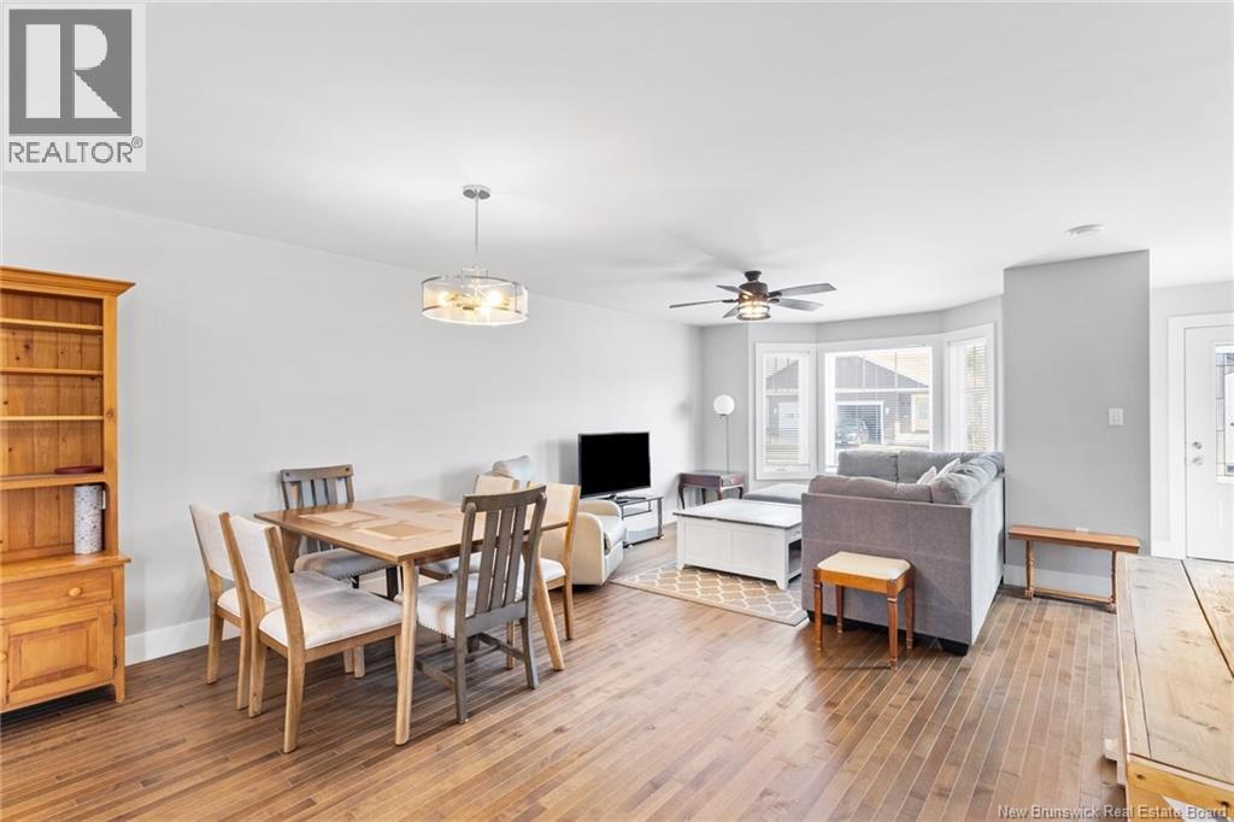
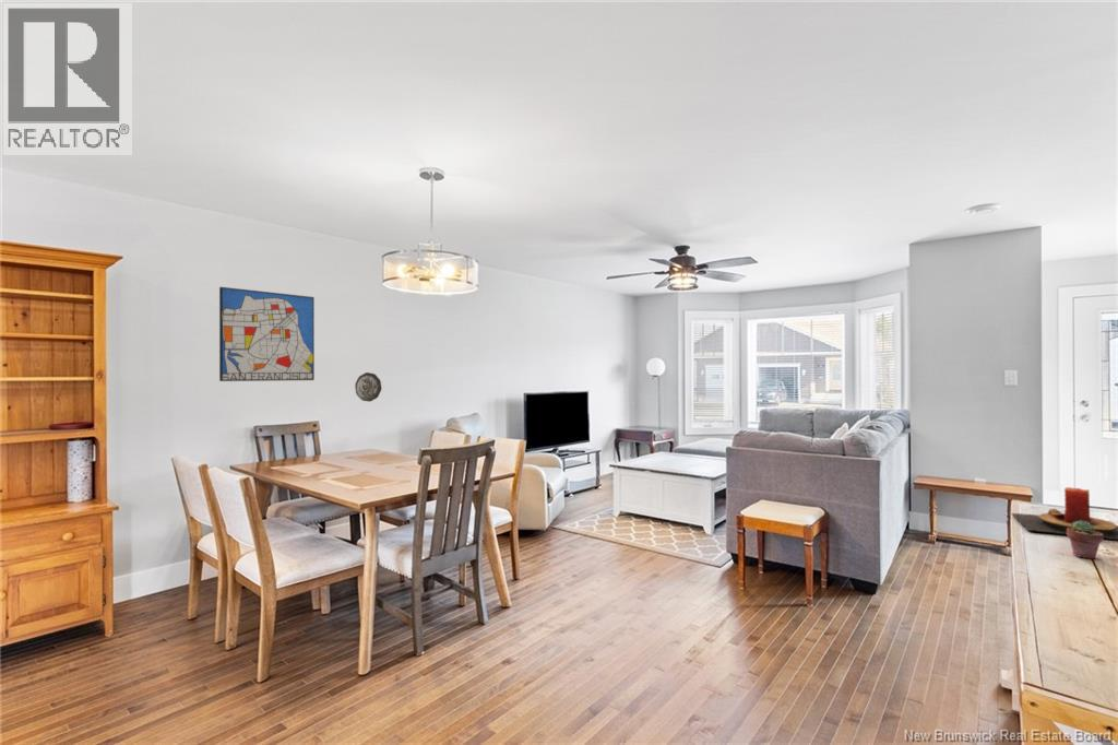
+ wall art [218,286,316,382]
+ potted succulent [1066,520,1104,559]
+ candle [1011,486,1118,541]
+ decorative plate [354,371,382,403]
